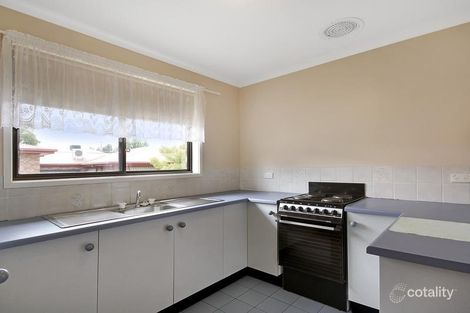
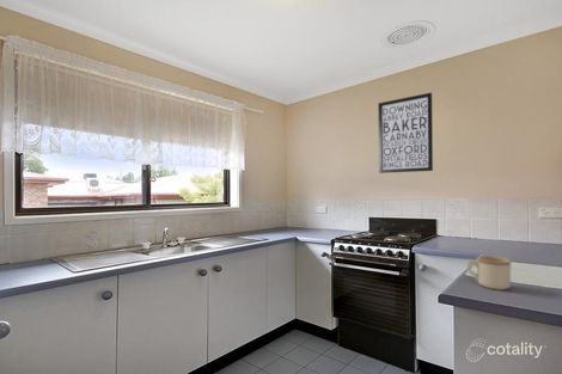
+ wall art [377,91,434,174]
+ mug [466,255,512,292]
